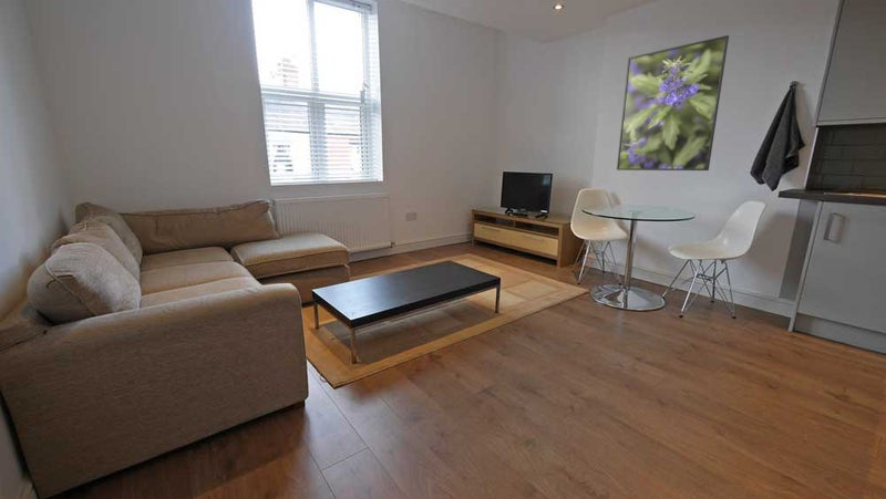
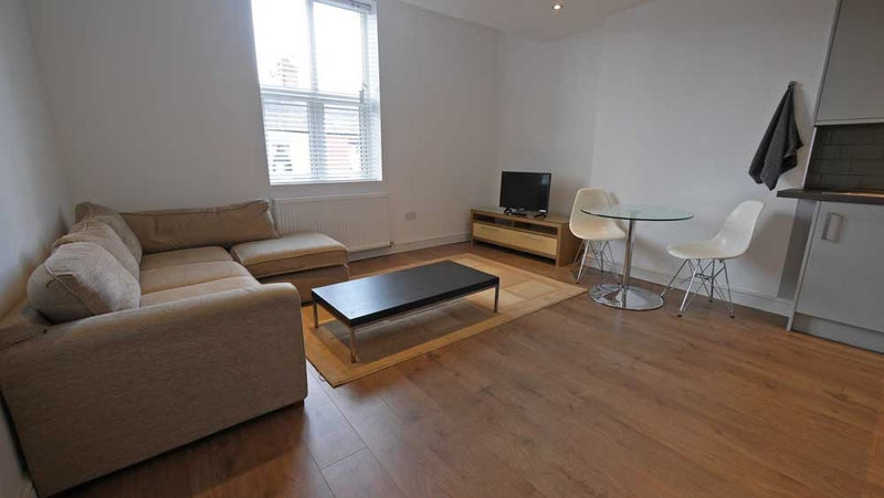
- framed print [616,34,730,171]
